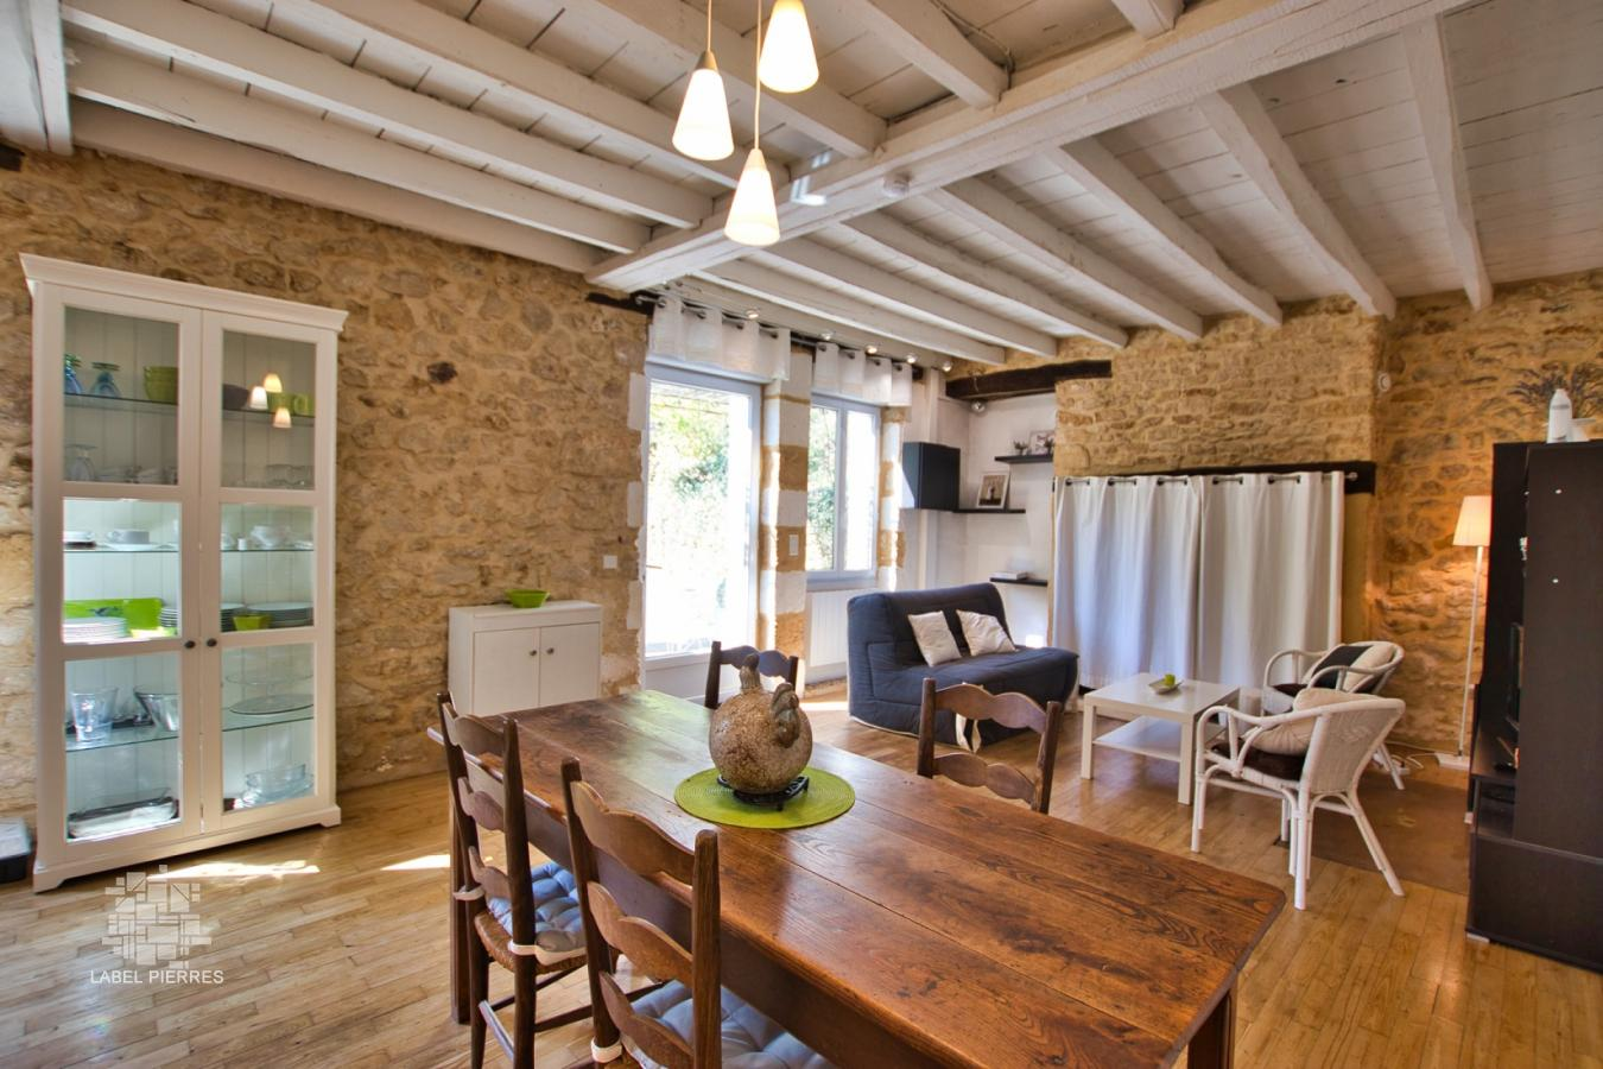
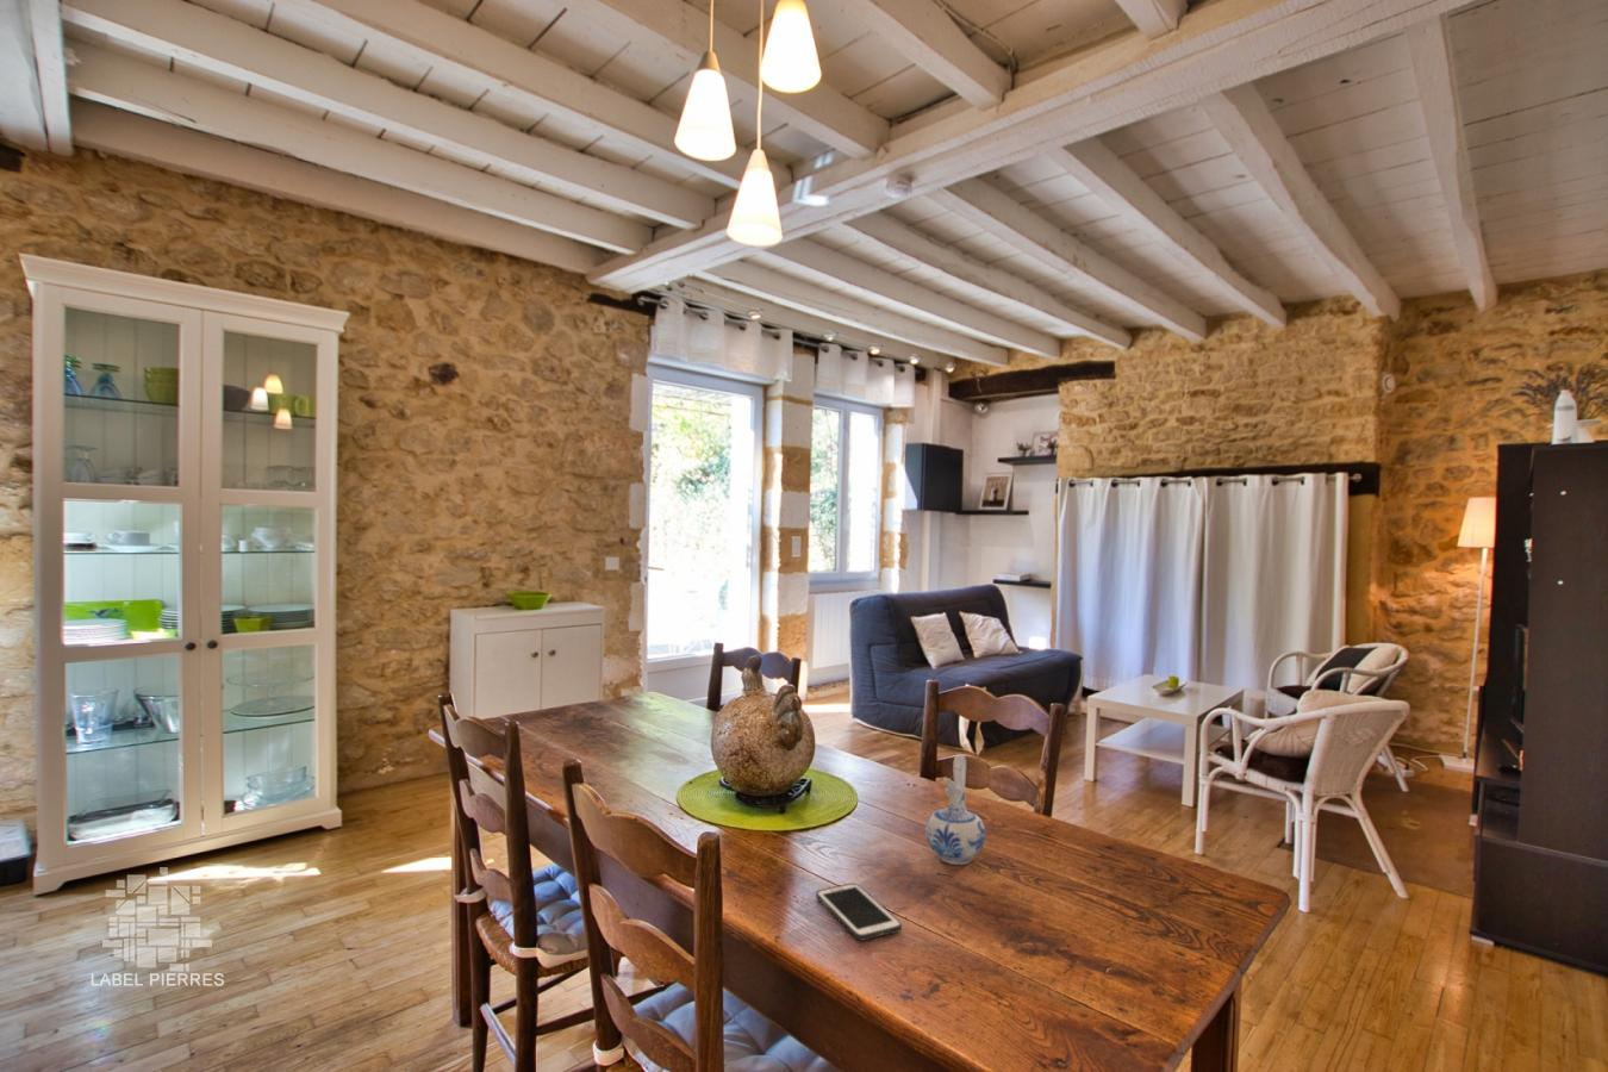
+ cell phone [815,882,903,942]
+ ceramic pitcher [925,753,987,866]
